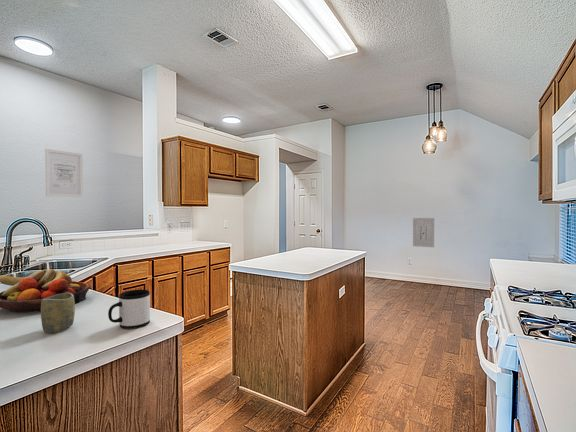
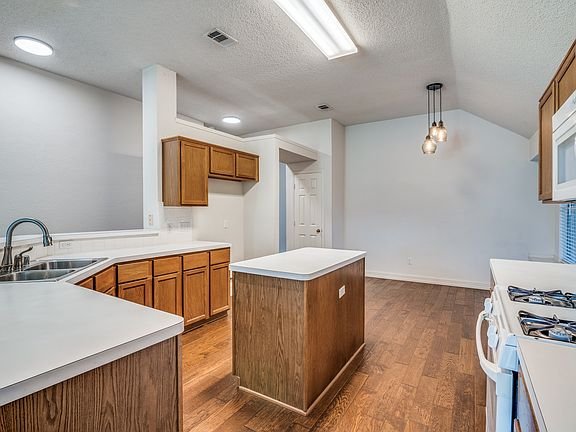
- cup [40,293,76,334]
- wall art [412,217,435,248]
- fruit bowl [0,268,91,313]
- mug [107,289,151,330]
- wall art [44,148,84,198]
